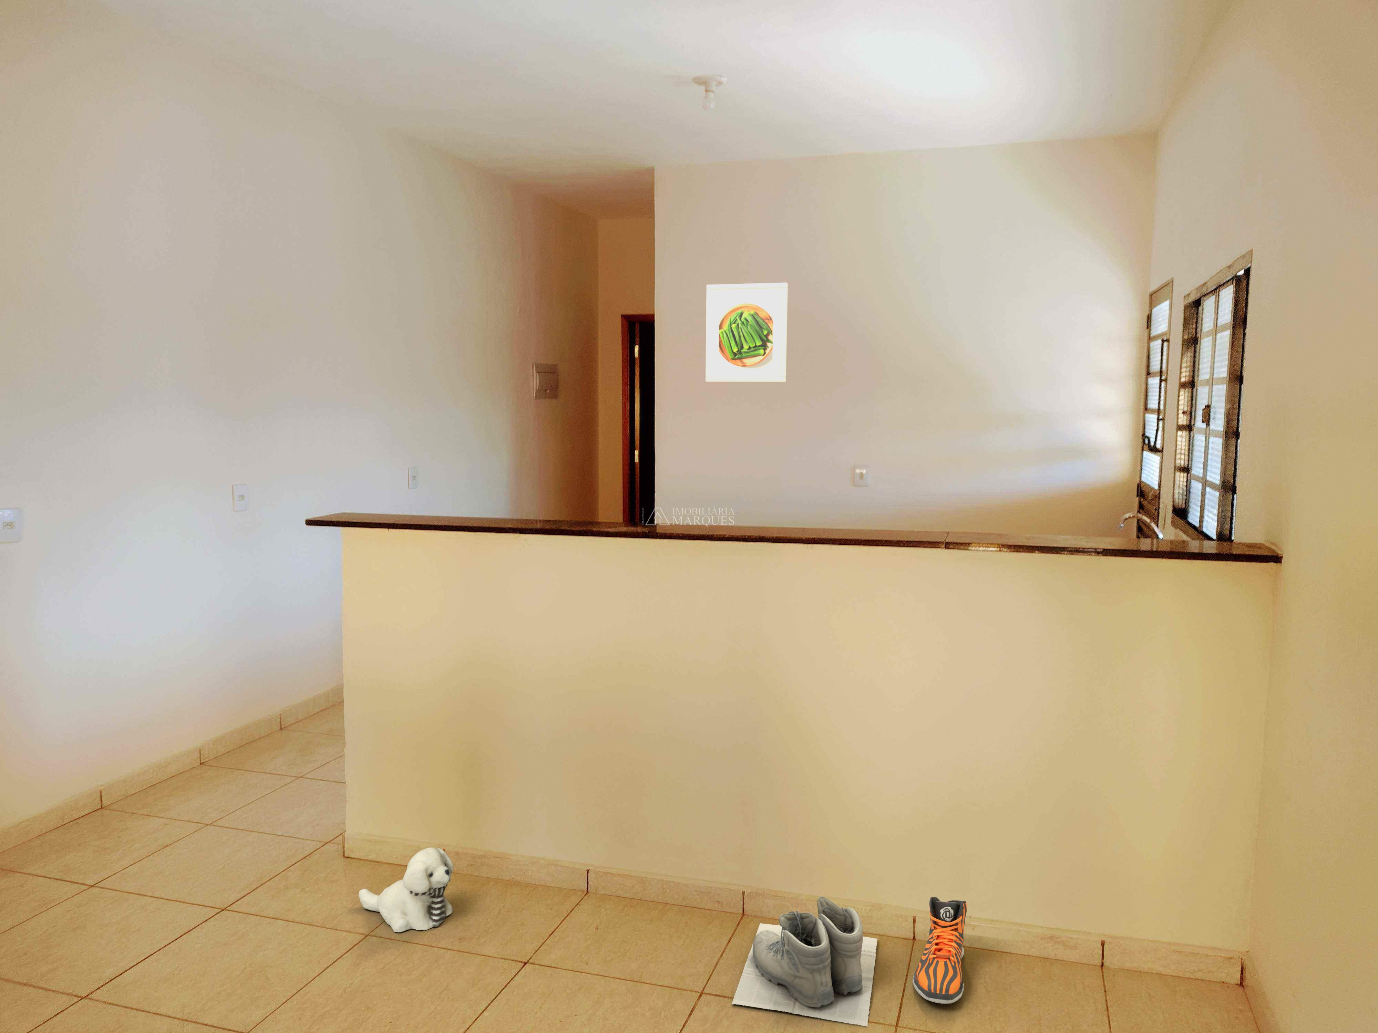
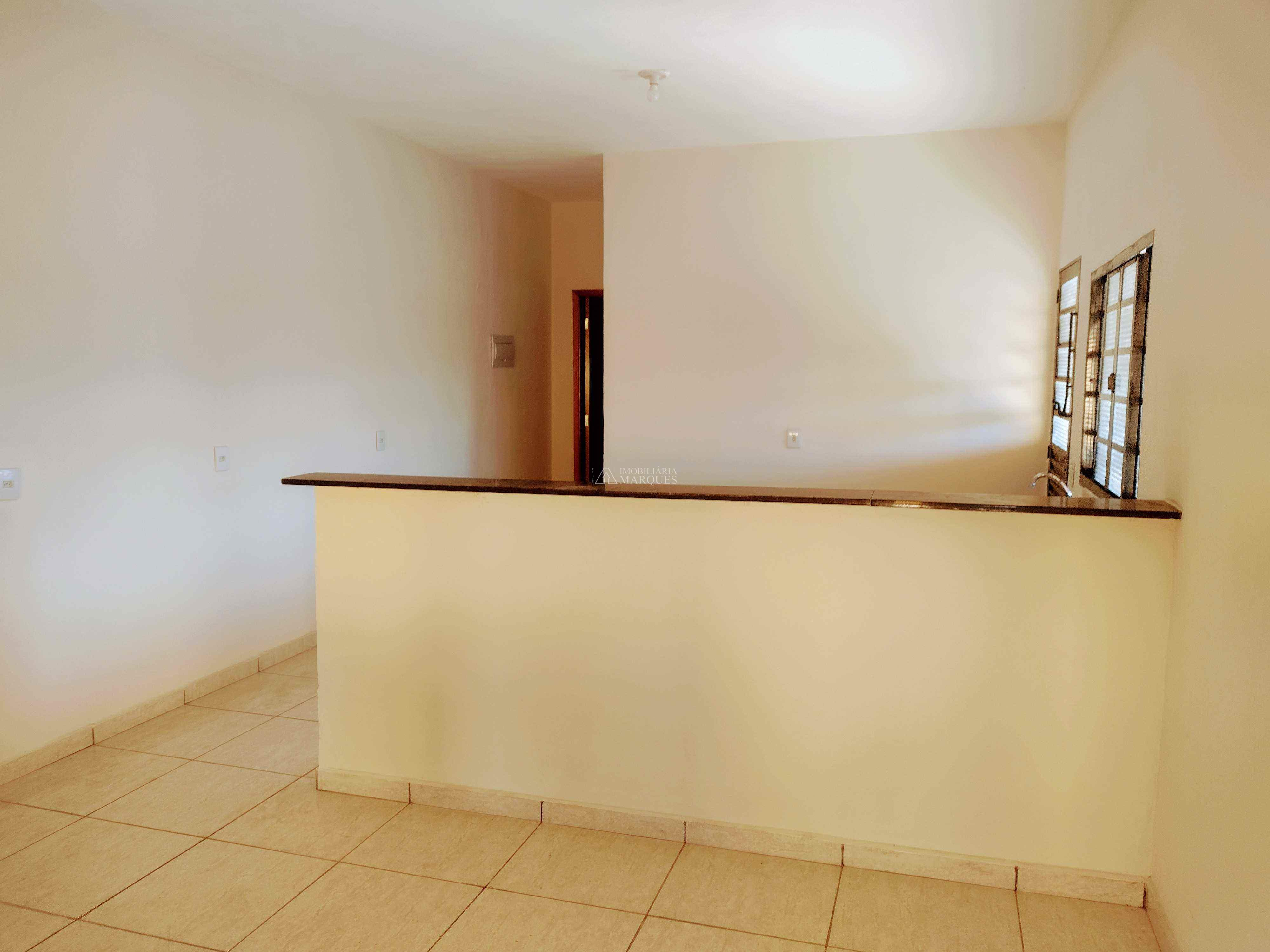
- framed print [705,282,788,382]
- sneaker [913,896,968,1004]
- boots [731,896,878,1028]
- plush toy [358,847,454,933]
